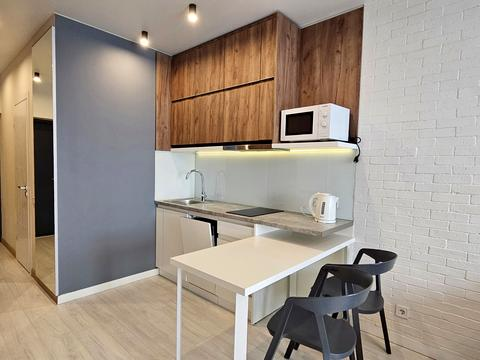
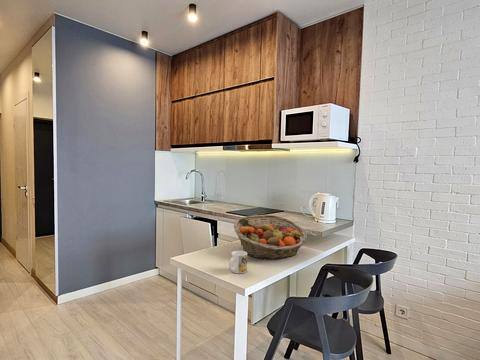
+ fruit basket [233,214,308,260]
+ mug [228,250,248,274]
